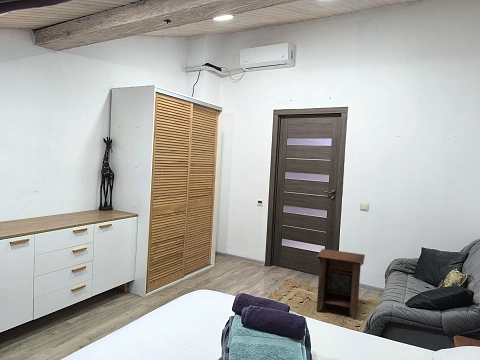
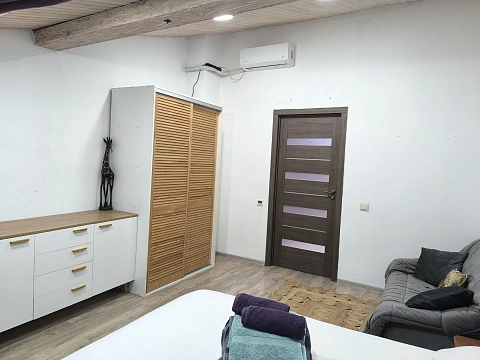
- nightstand [316,248,366,320]
